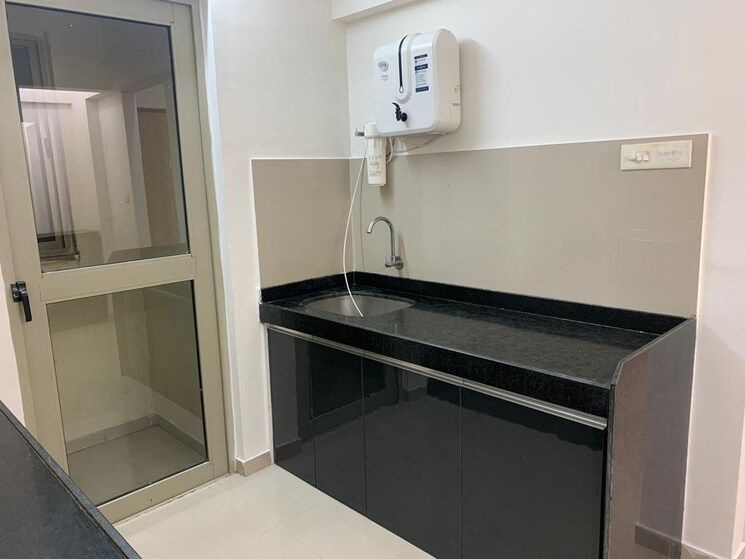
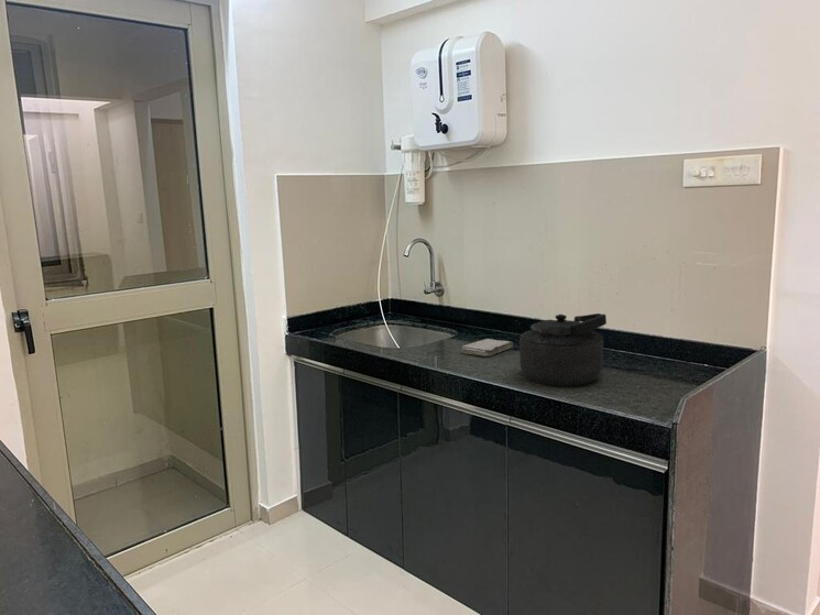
+ washcloth [461,338,514,358]
+ kettle [518,312,608,387]
